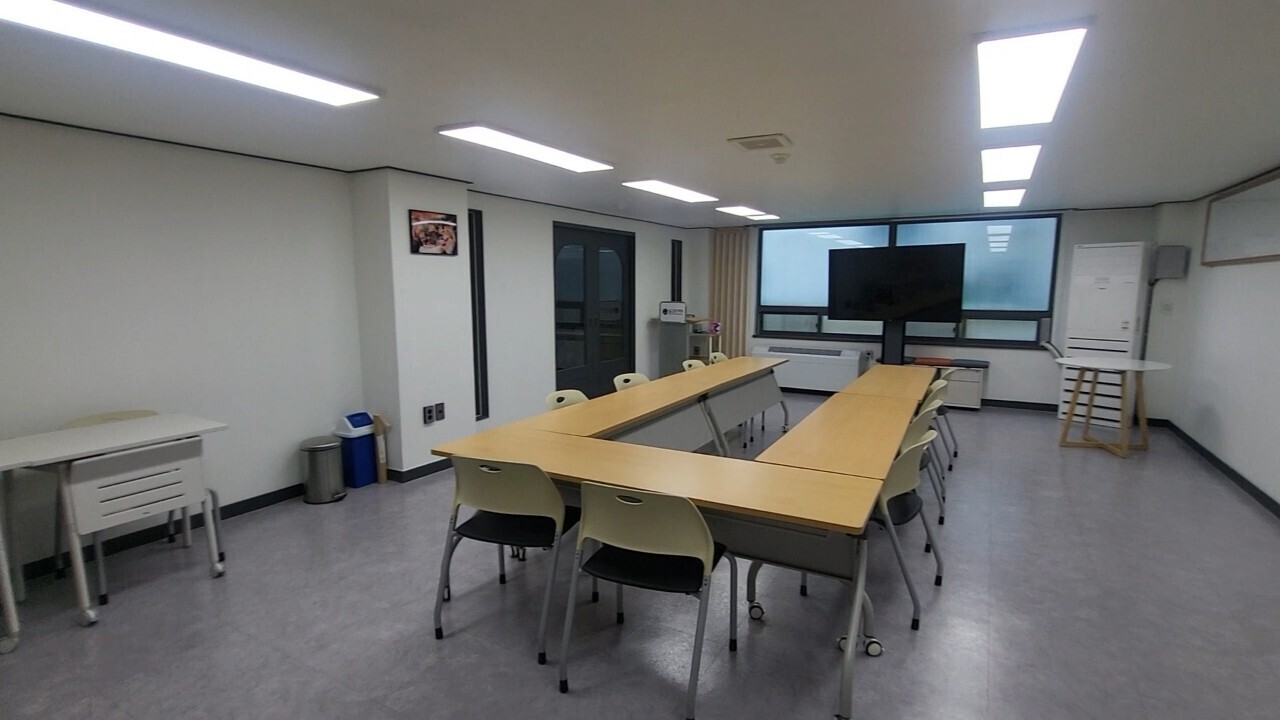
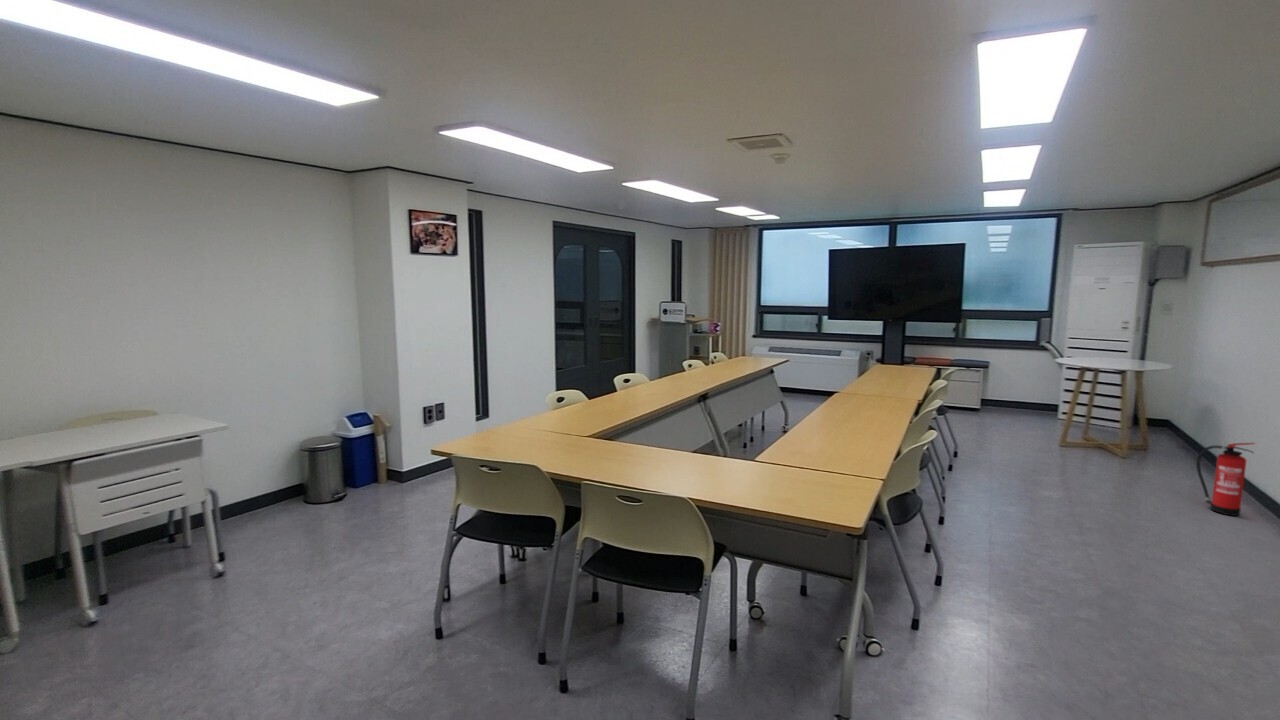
+ fire extinguisher [1195,442,1256,517]
